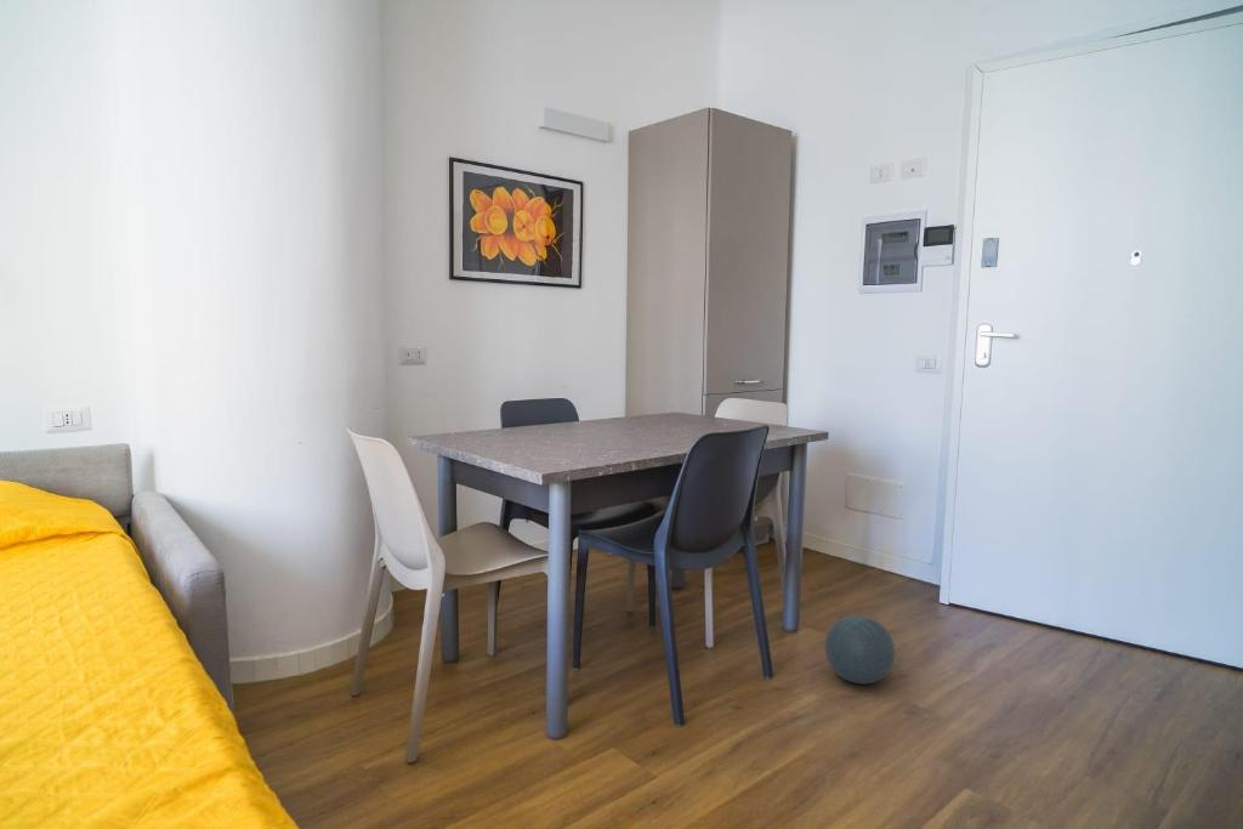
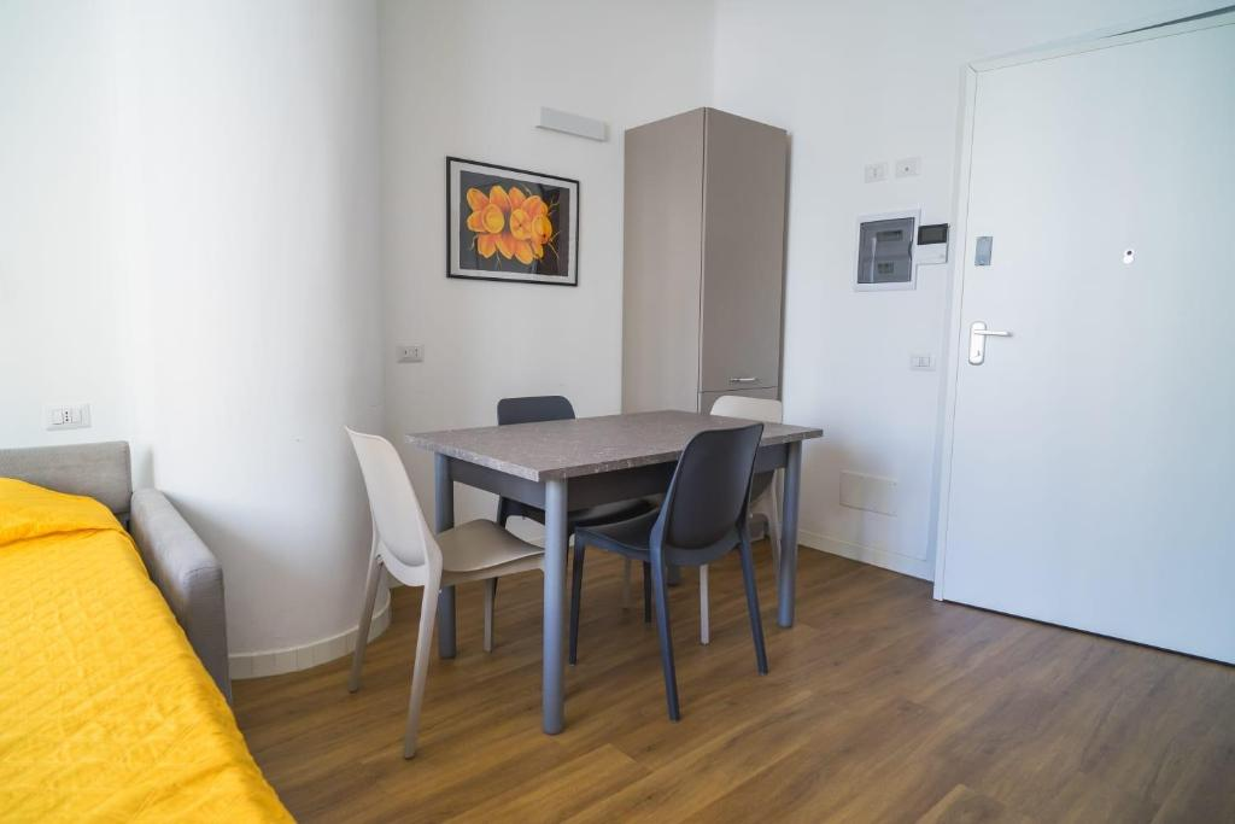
- ball [823,614,896,686]
